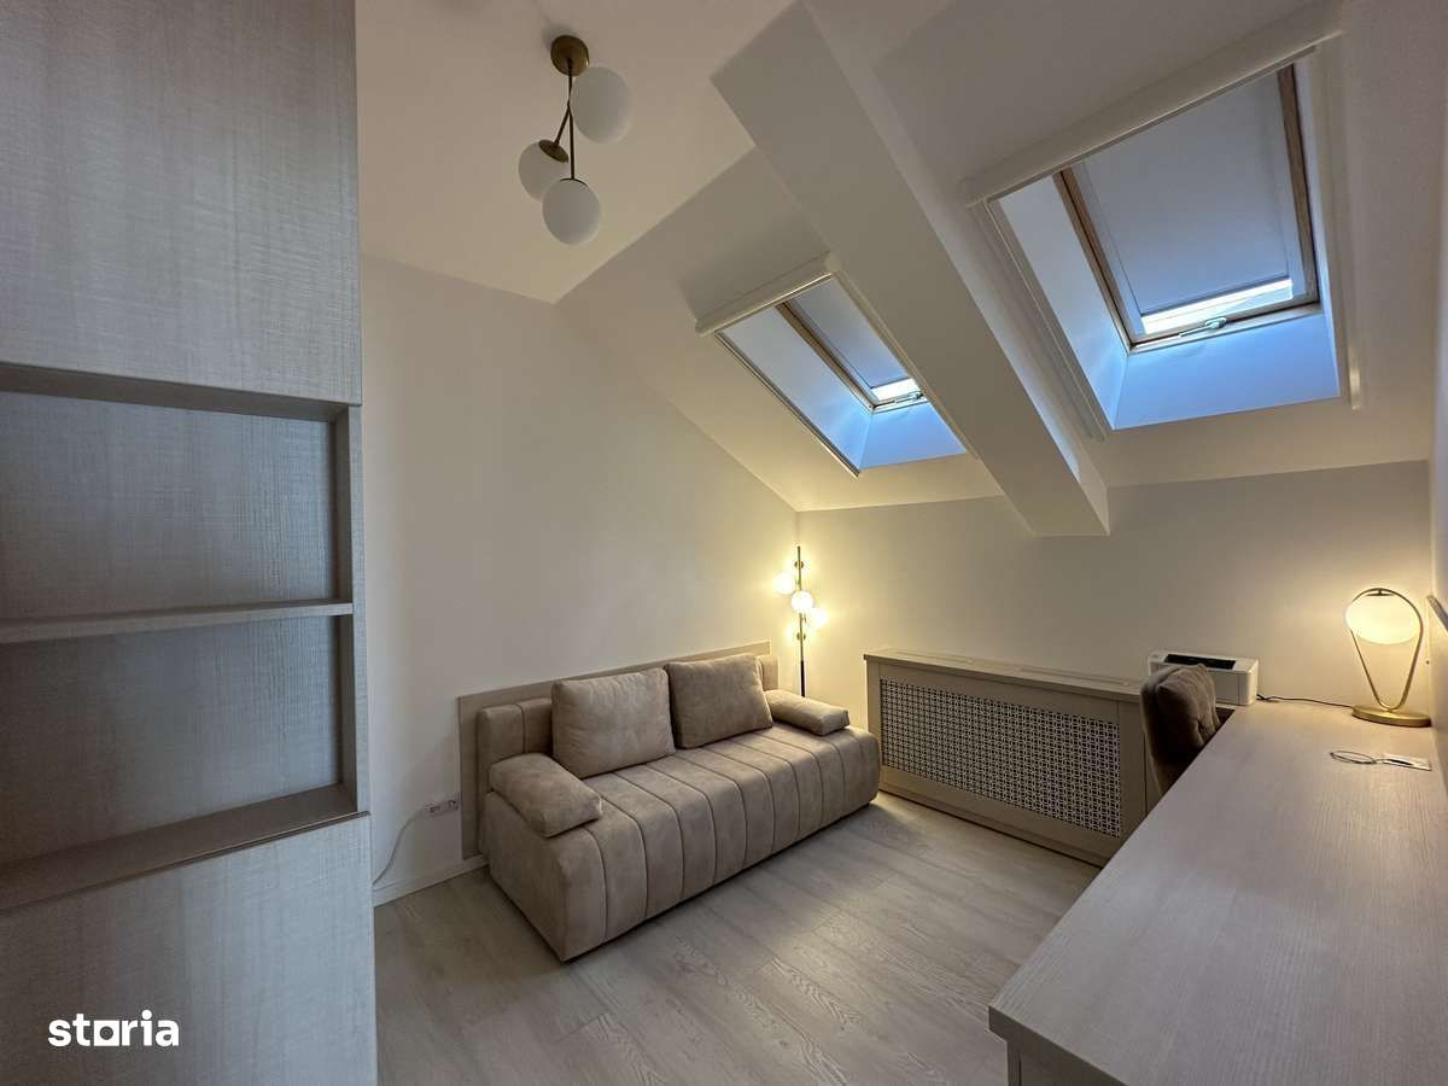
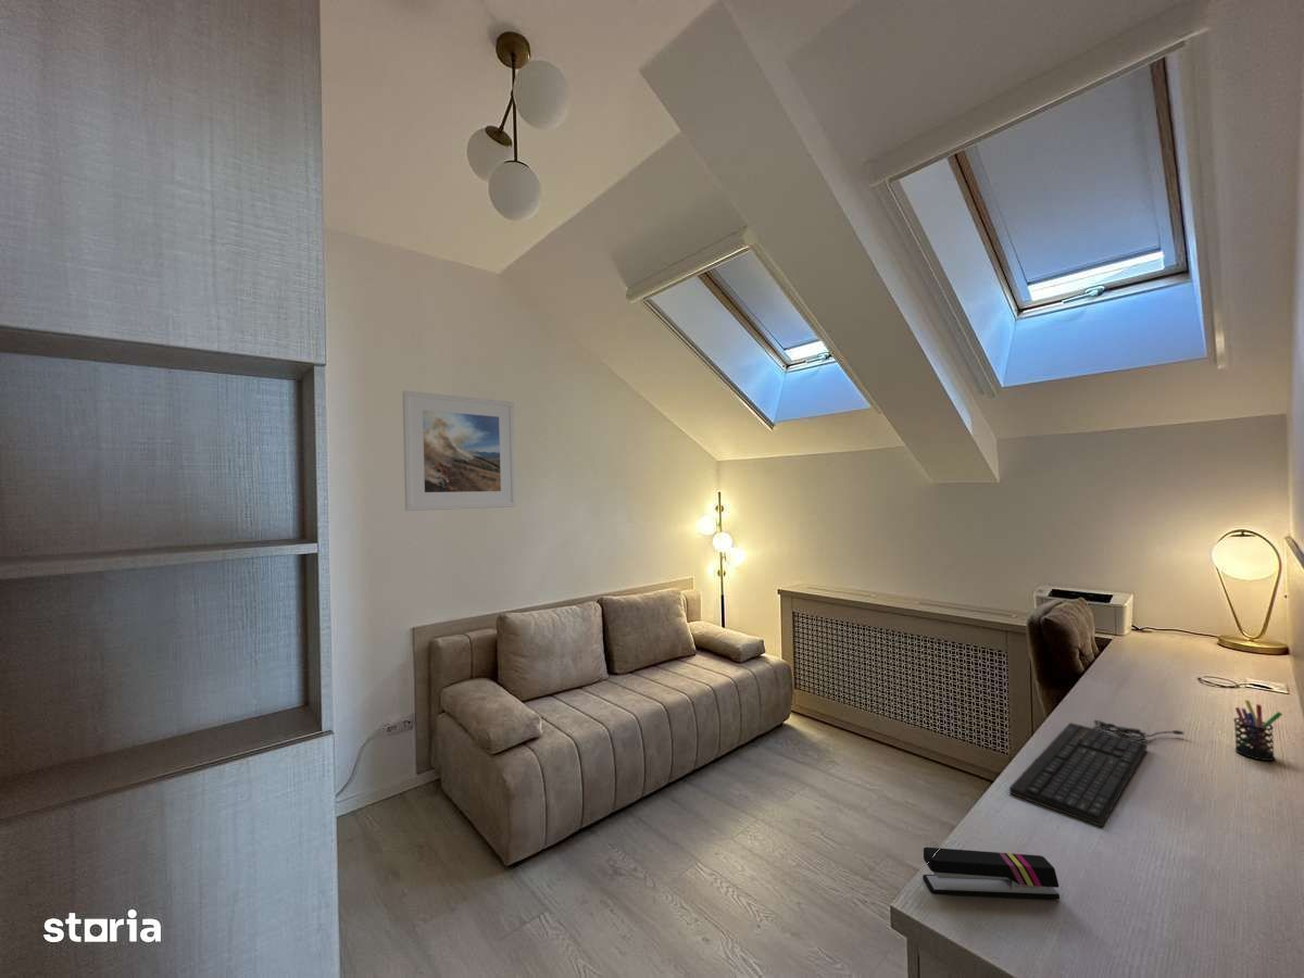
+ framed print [402,389,517,512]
+ keyboard [1008,719,1184,828]
+ stapler [921,847,1061,900]
+ pen holder [1232,699,1283,762]
